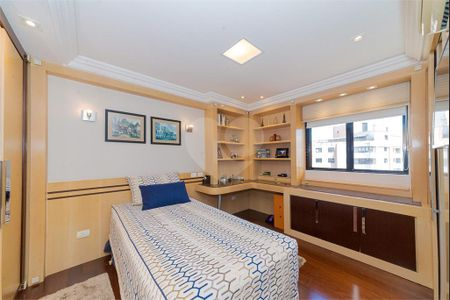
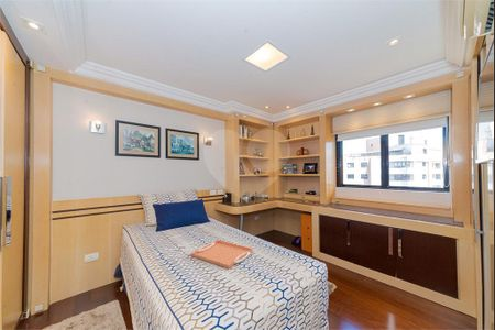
+ serving tray [190,239,254,270]
